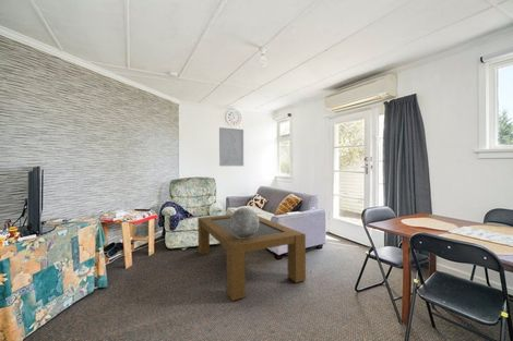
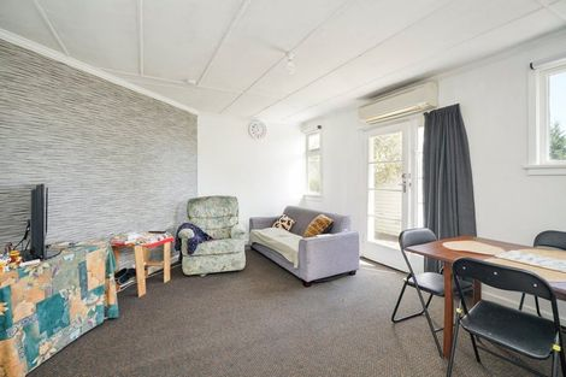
- coffee table [196,214,307,302]
- wall art [218,126,244,167]
- decorative globe [230,207,259,238]
